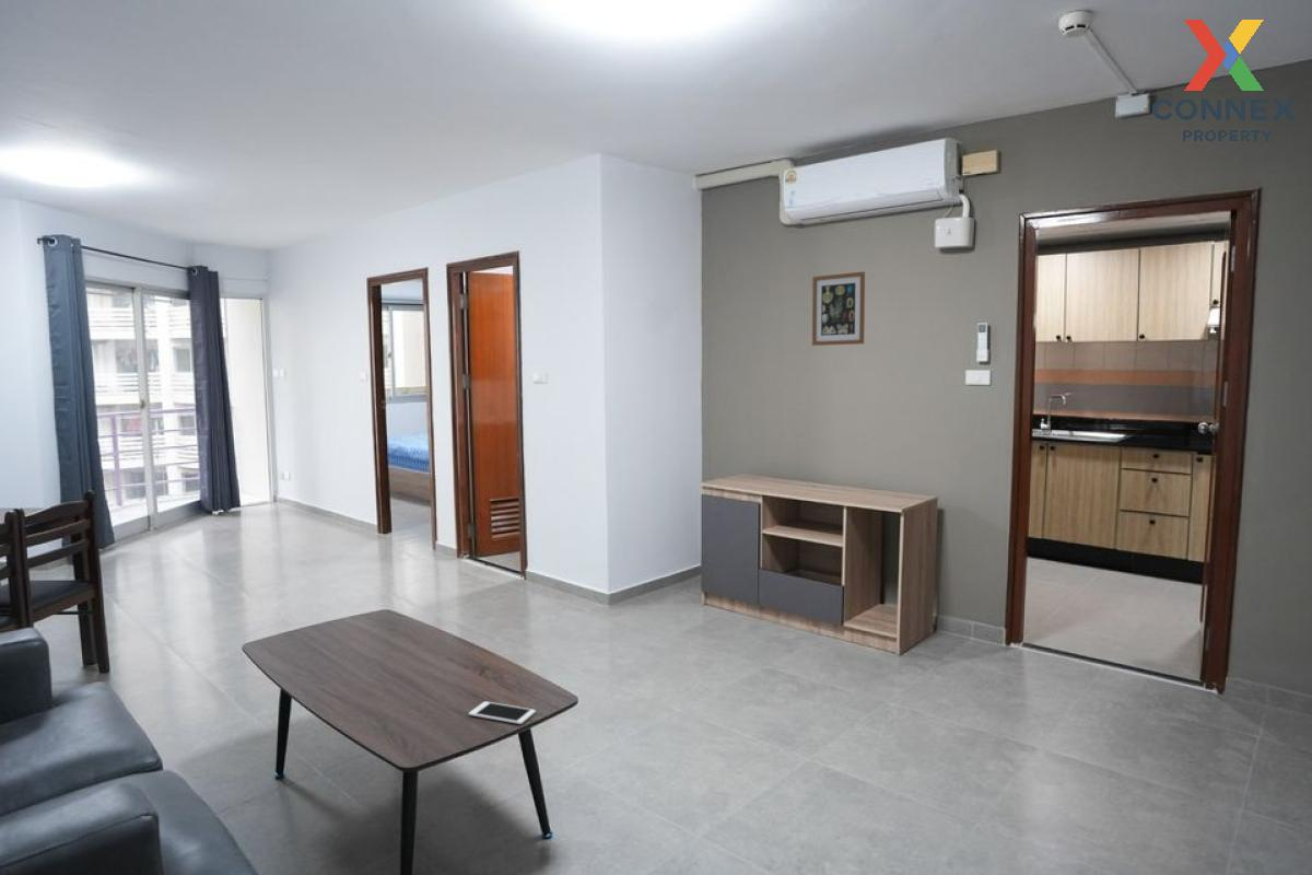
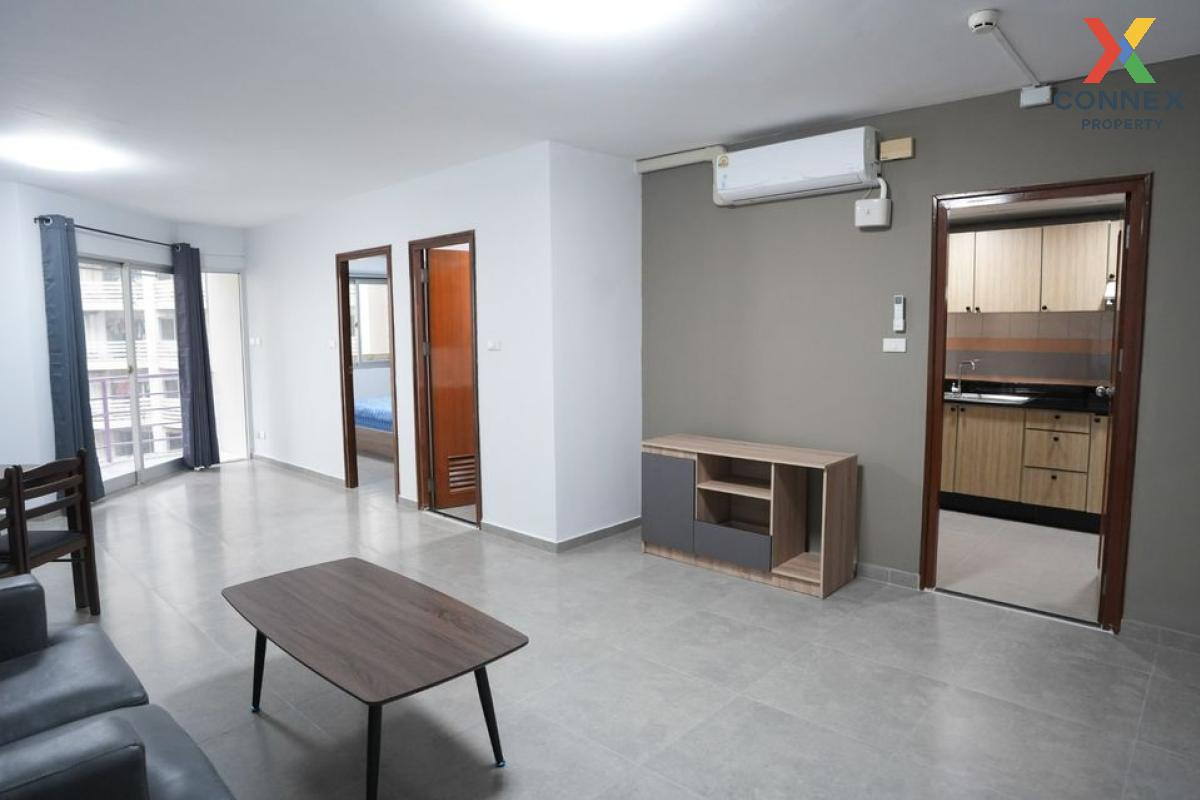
- wall art [811,270,866,347]
- cell phone [468,700,537,725]
